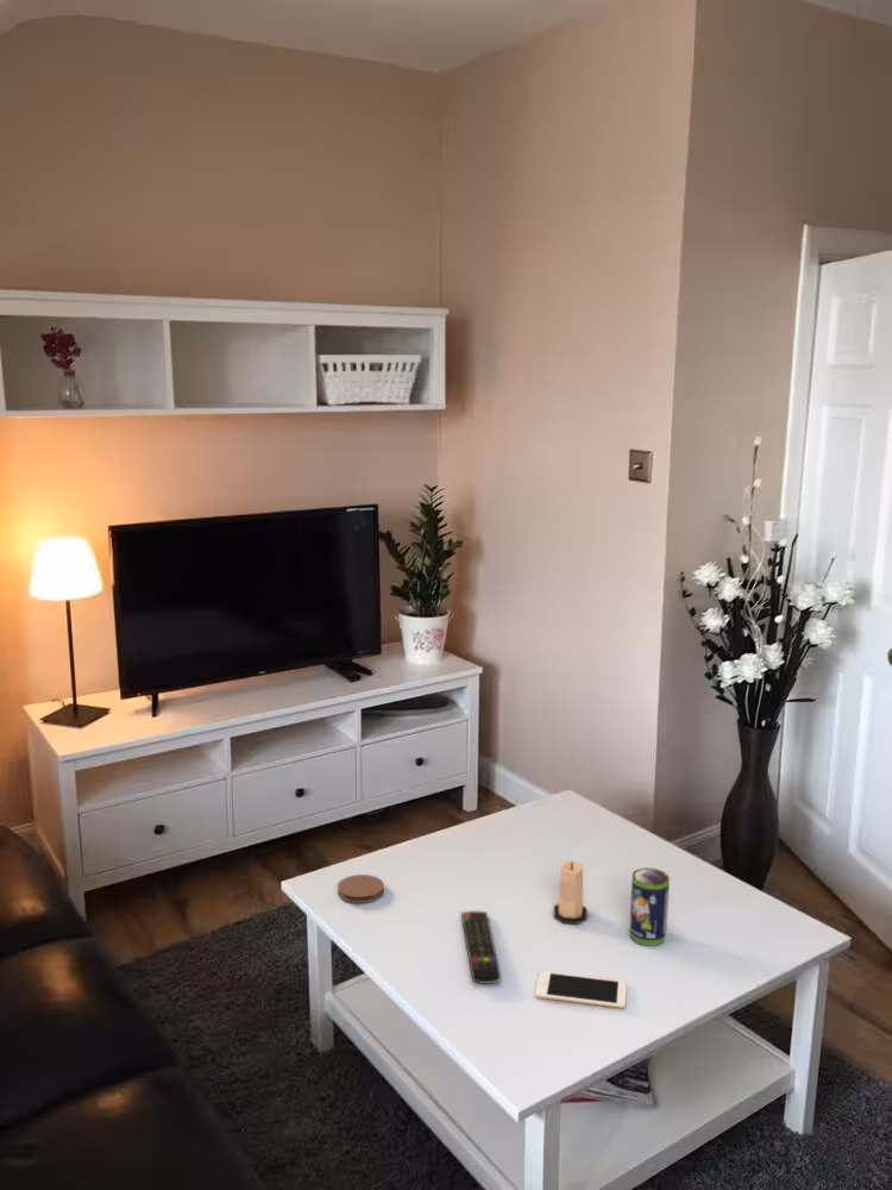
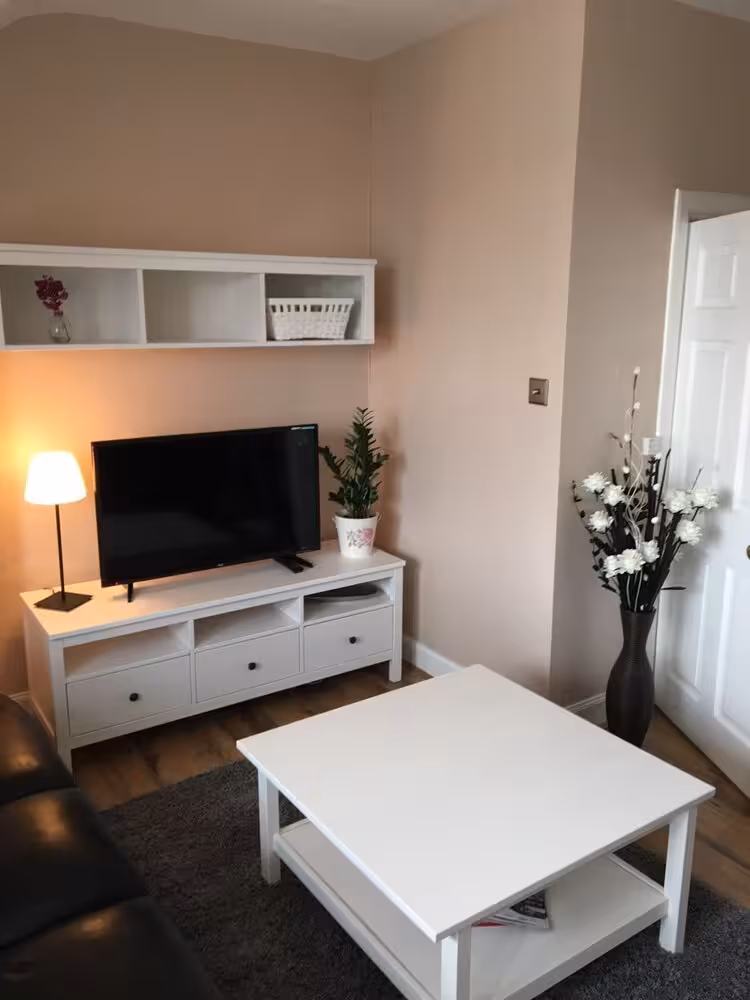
- candle [553,860,589,925]
- remote control [460,910,502,985]
- coaster [337,873,385,904]
- beverage can [629,866,671,946]
- cell phone [534,970,628,1009]
